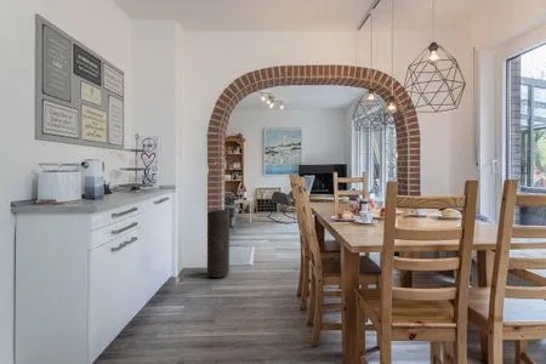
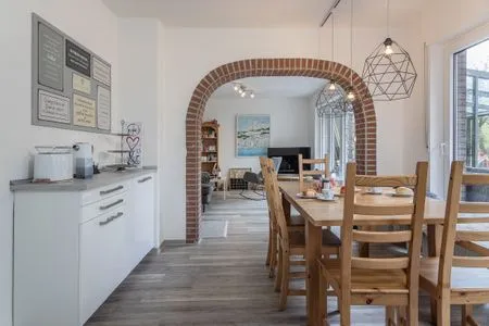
- trash can [206,207,231,279]
